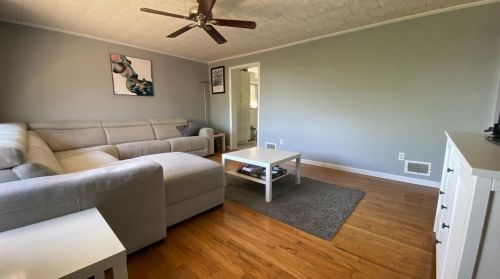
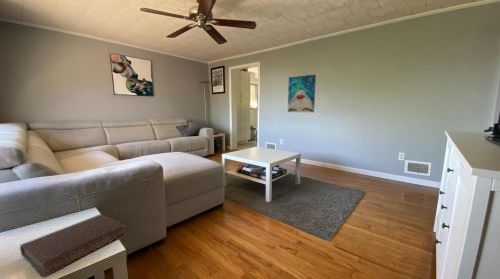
+ book [19,213,126,279]
+ wall art [287,74,317,113]
